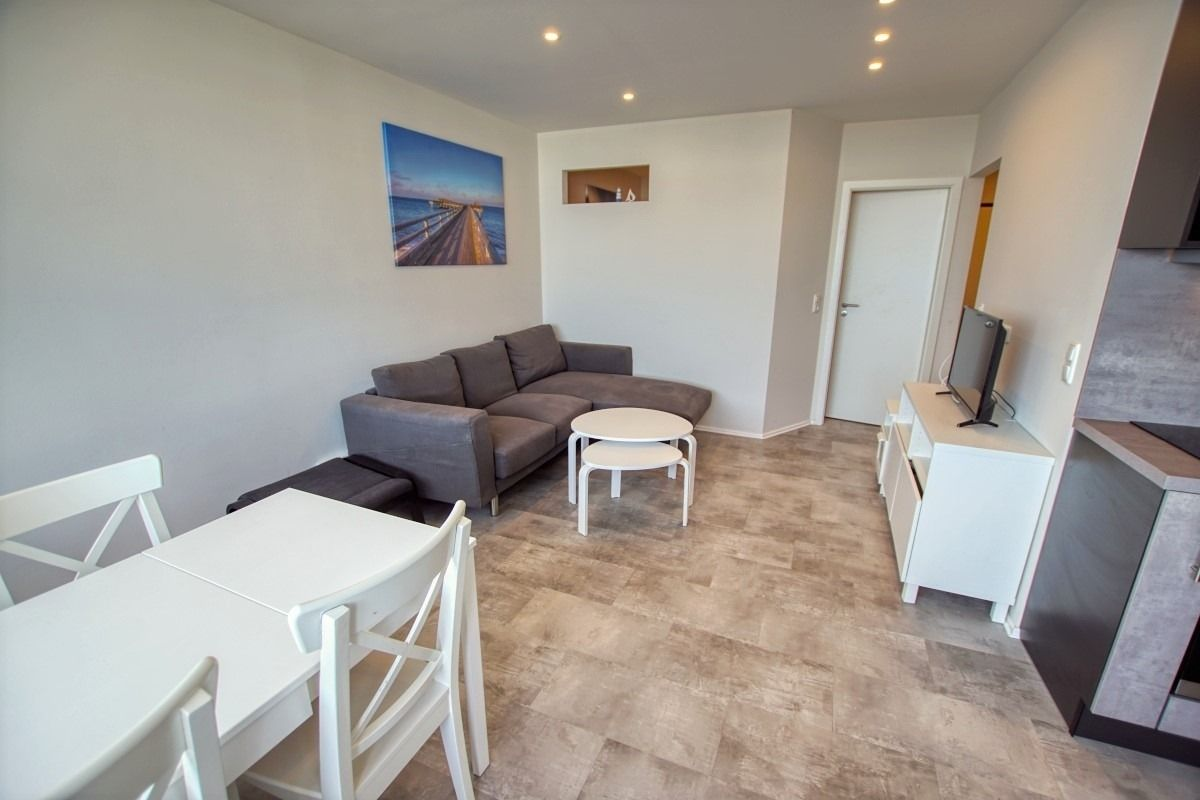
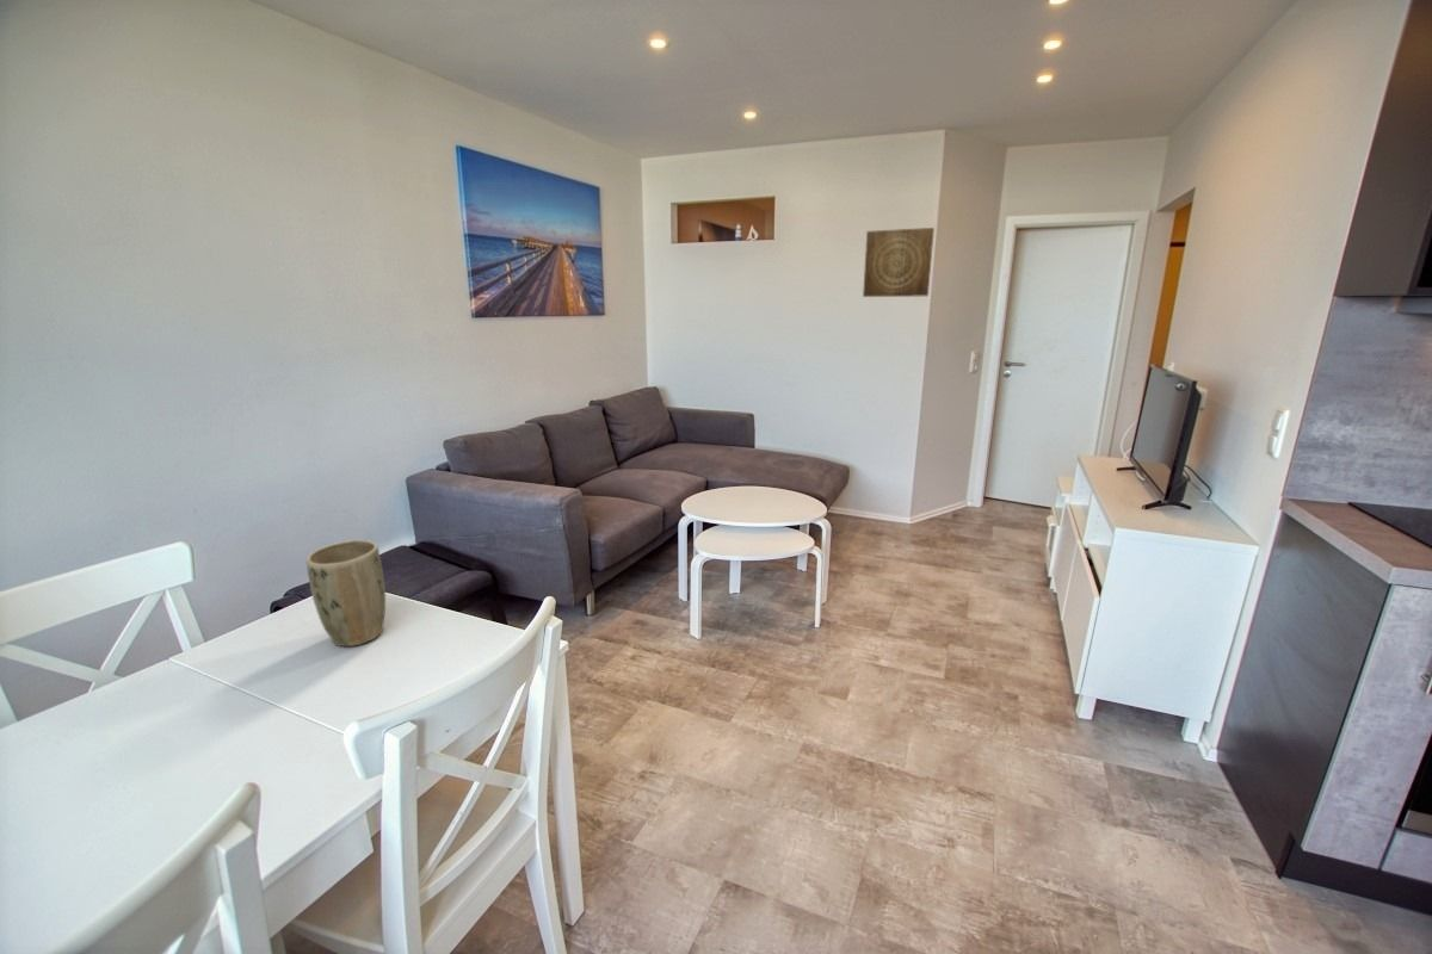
+ wall art [862,227,936,298]
+ plant pot [305,539,387,648]
